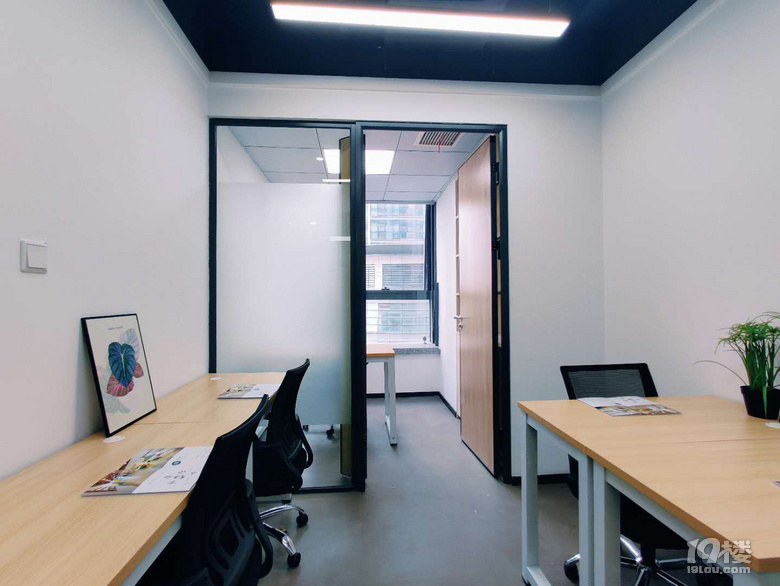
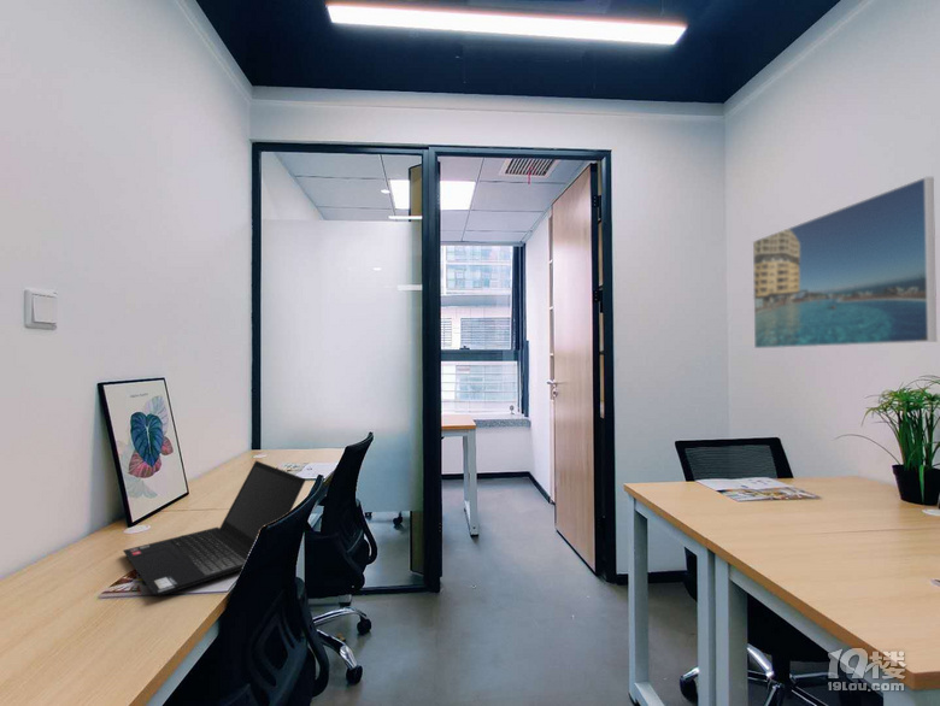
+ laptop computer [122,459,307,596]
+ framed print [752,176,938,349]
